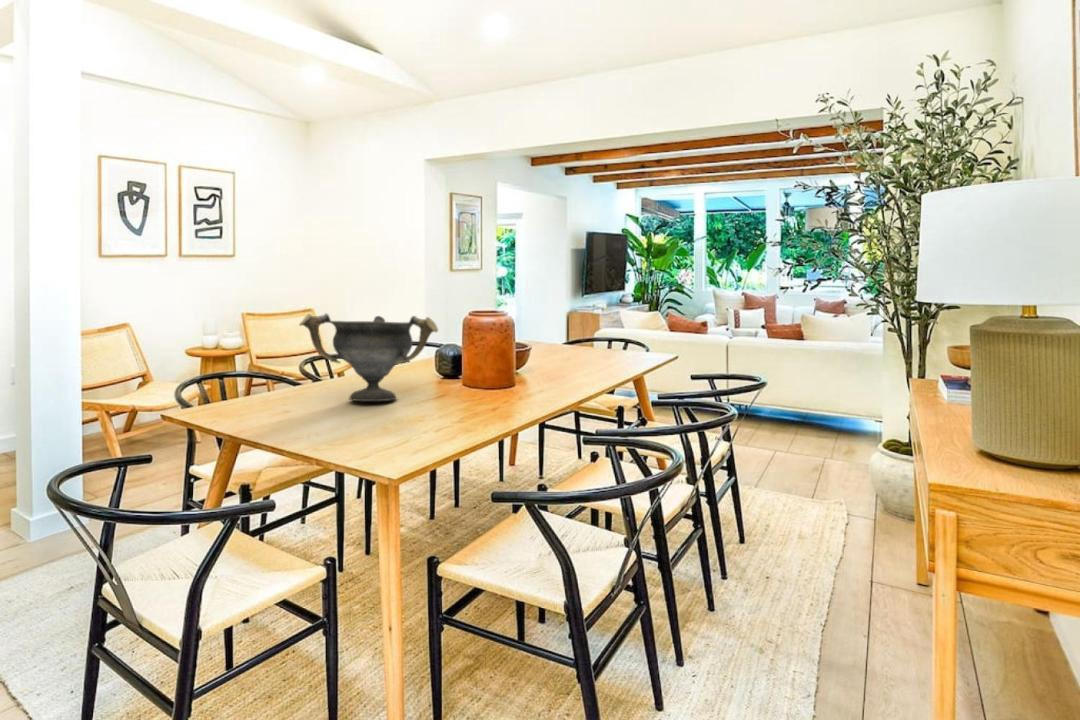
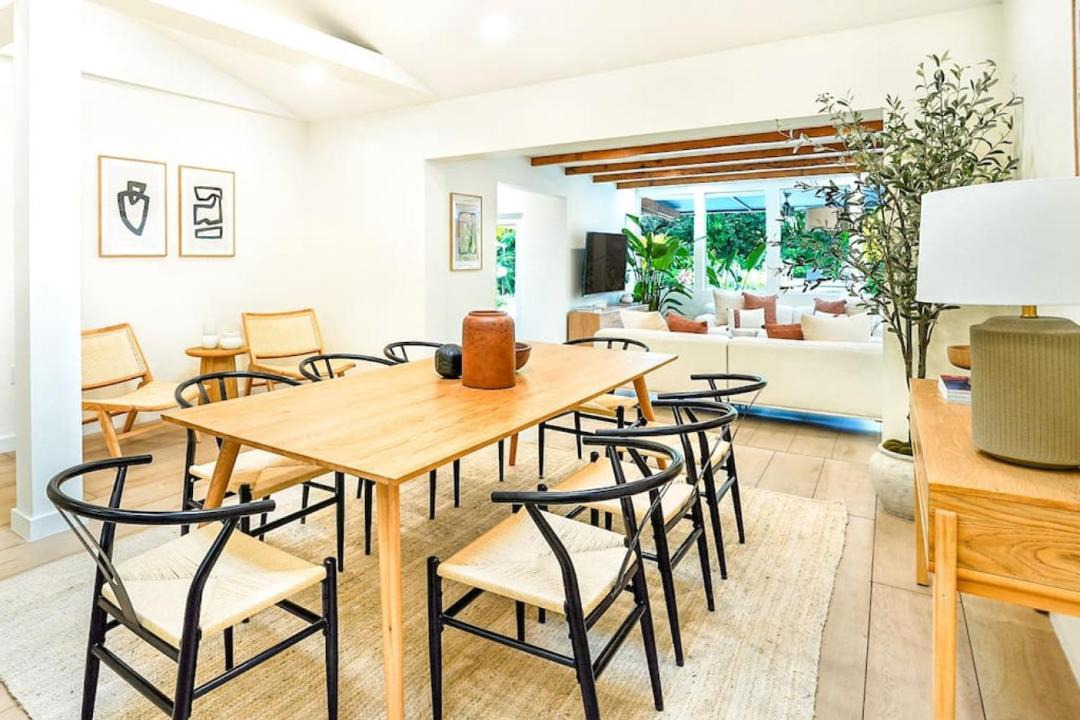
- decorative bowl [298,313,439,402]
